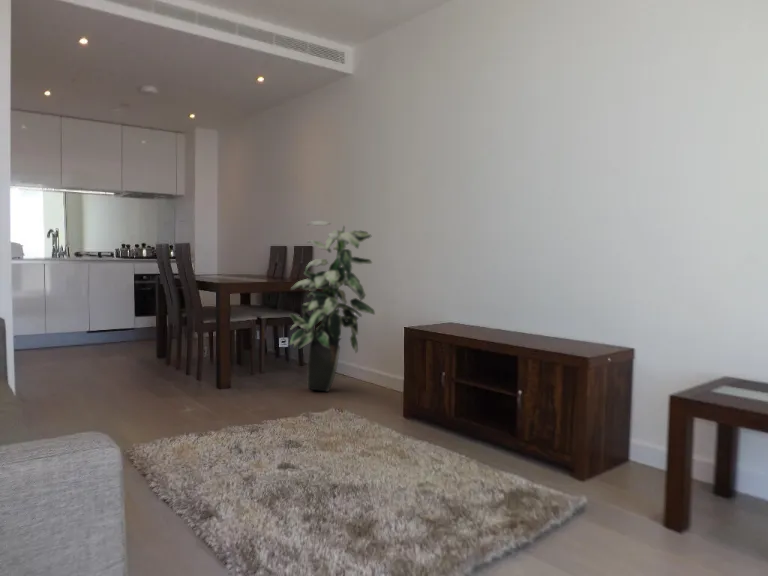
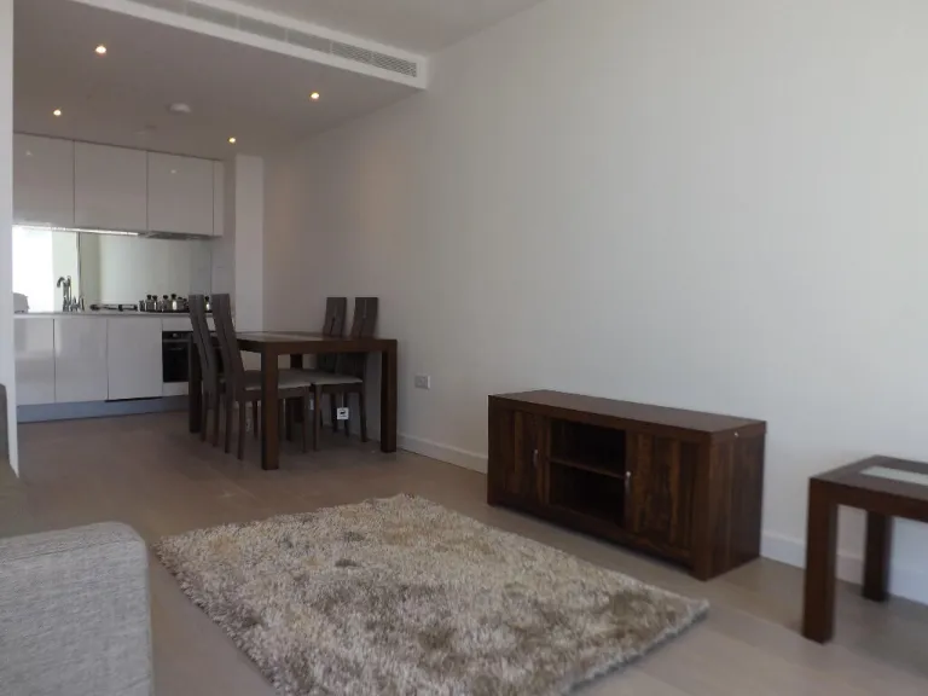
- indoor plant [288,220,376,393]
